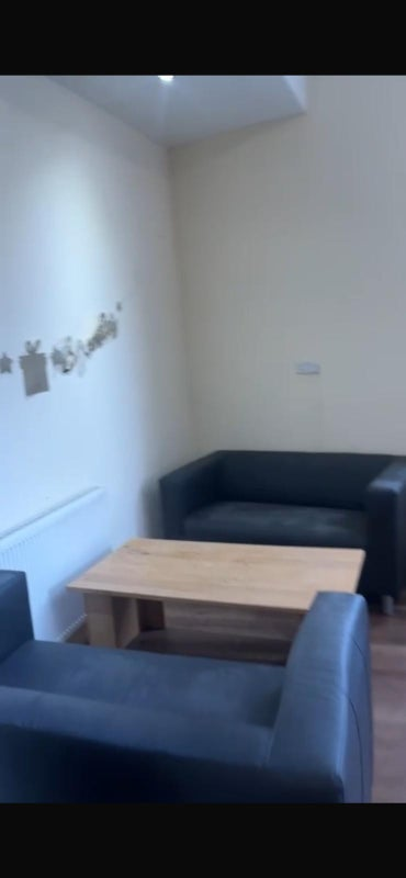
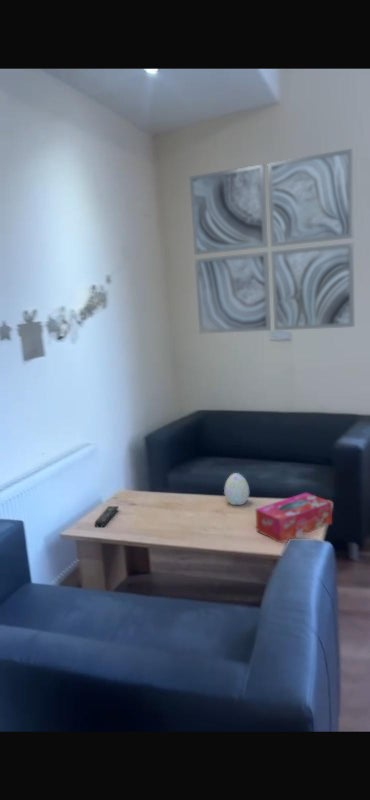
+ tissue box [255,492,333,544]
+ remote control [94,505,120,528]
+ wall art [189,148,356,334]
+ decorative egg [223,472,250,506]
